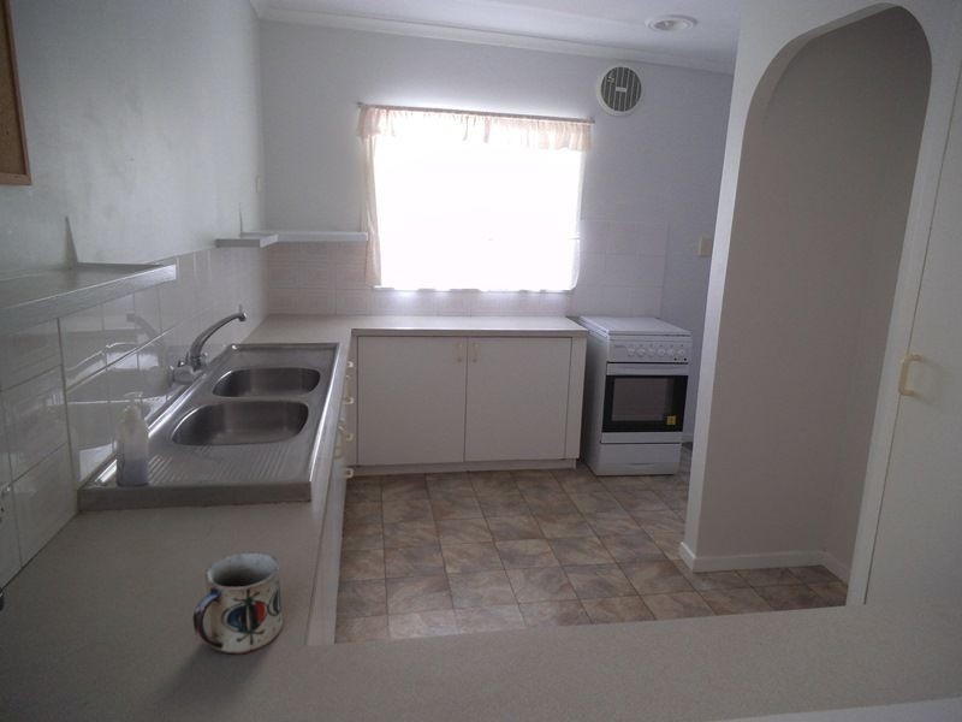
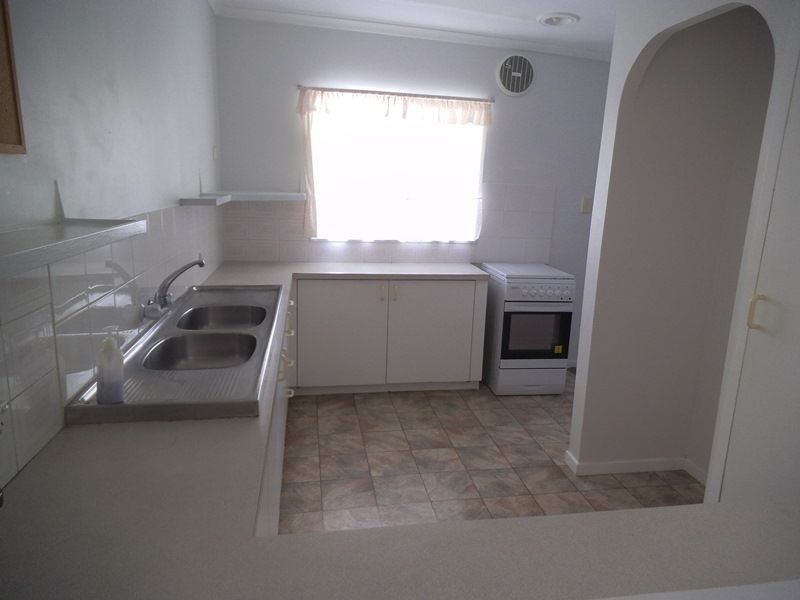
- mug [192,551,284,656]
